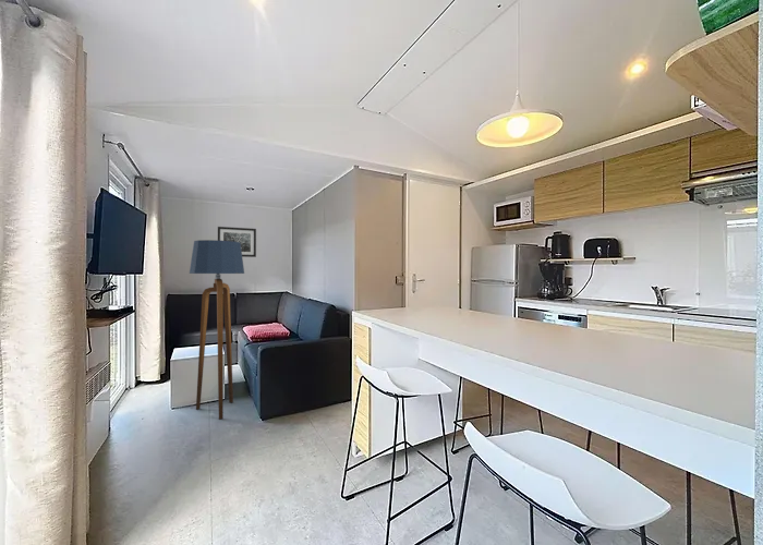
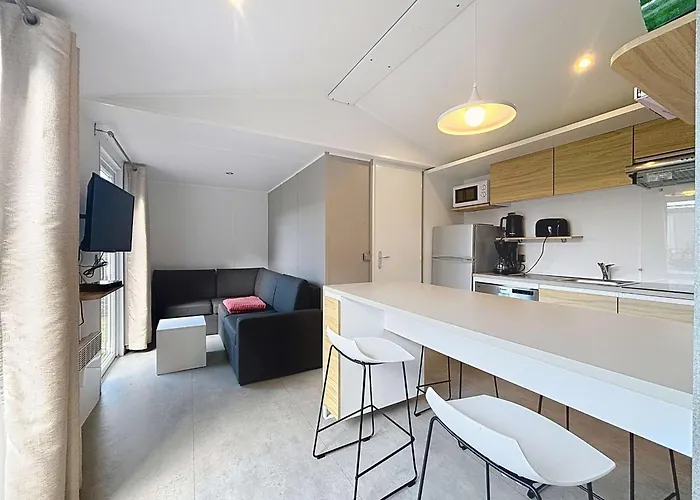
- floor lamp [189,239,245,421]
- wall art [217,226,257,258]
